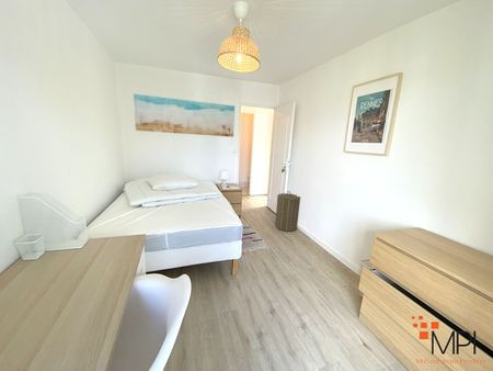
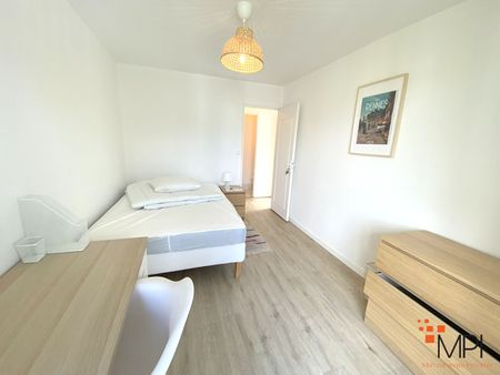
- wall art [133,93,236,138]
- laundry hamper [274,190,301,233]
